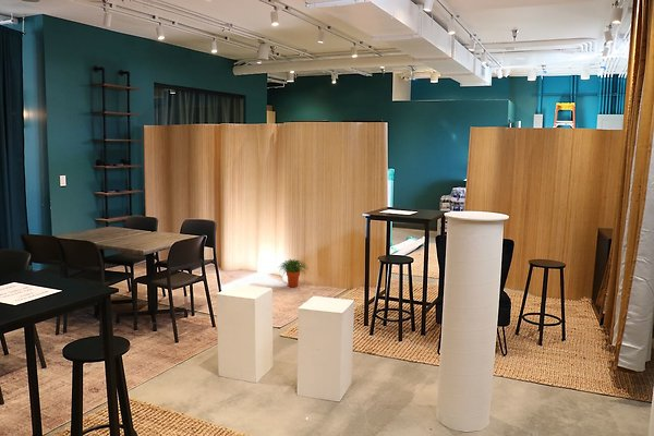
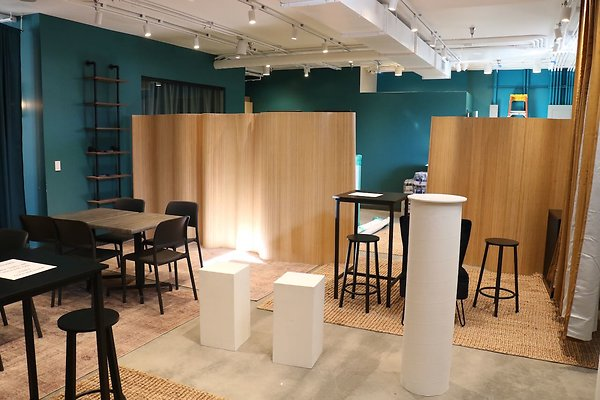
- potted plant [278,258,310,288]
